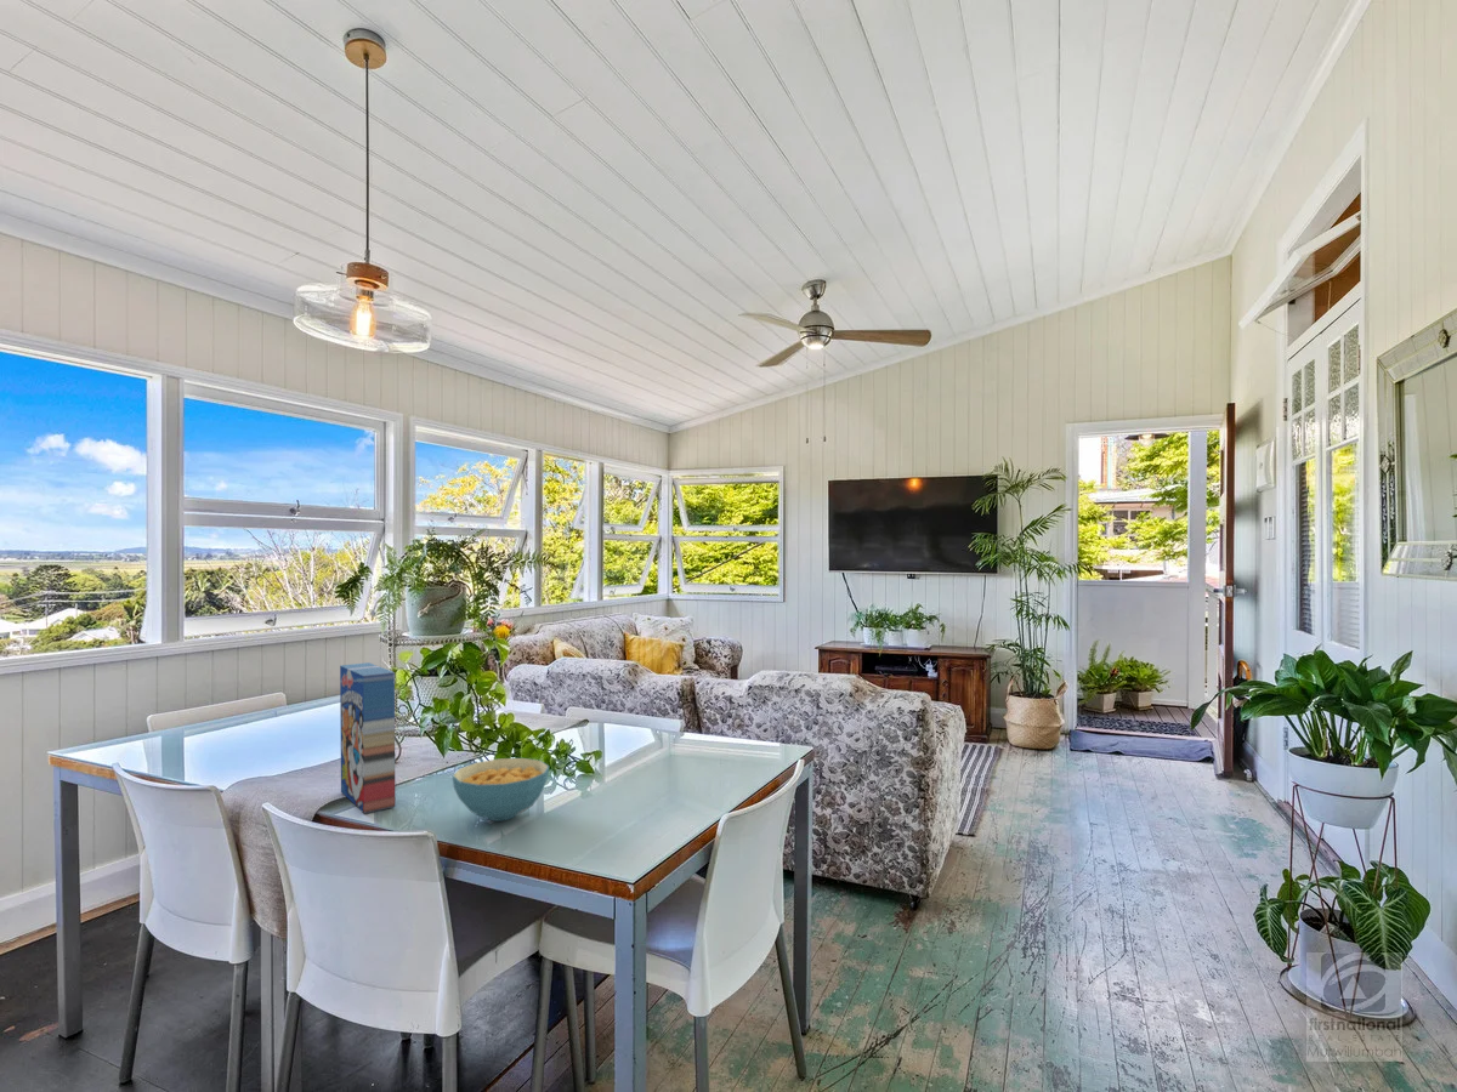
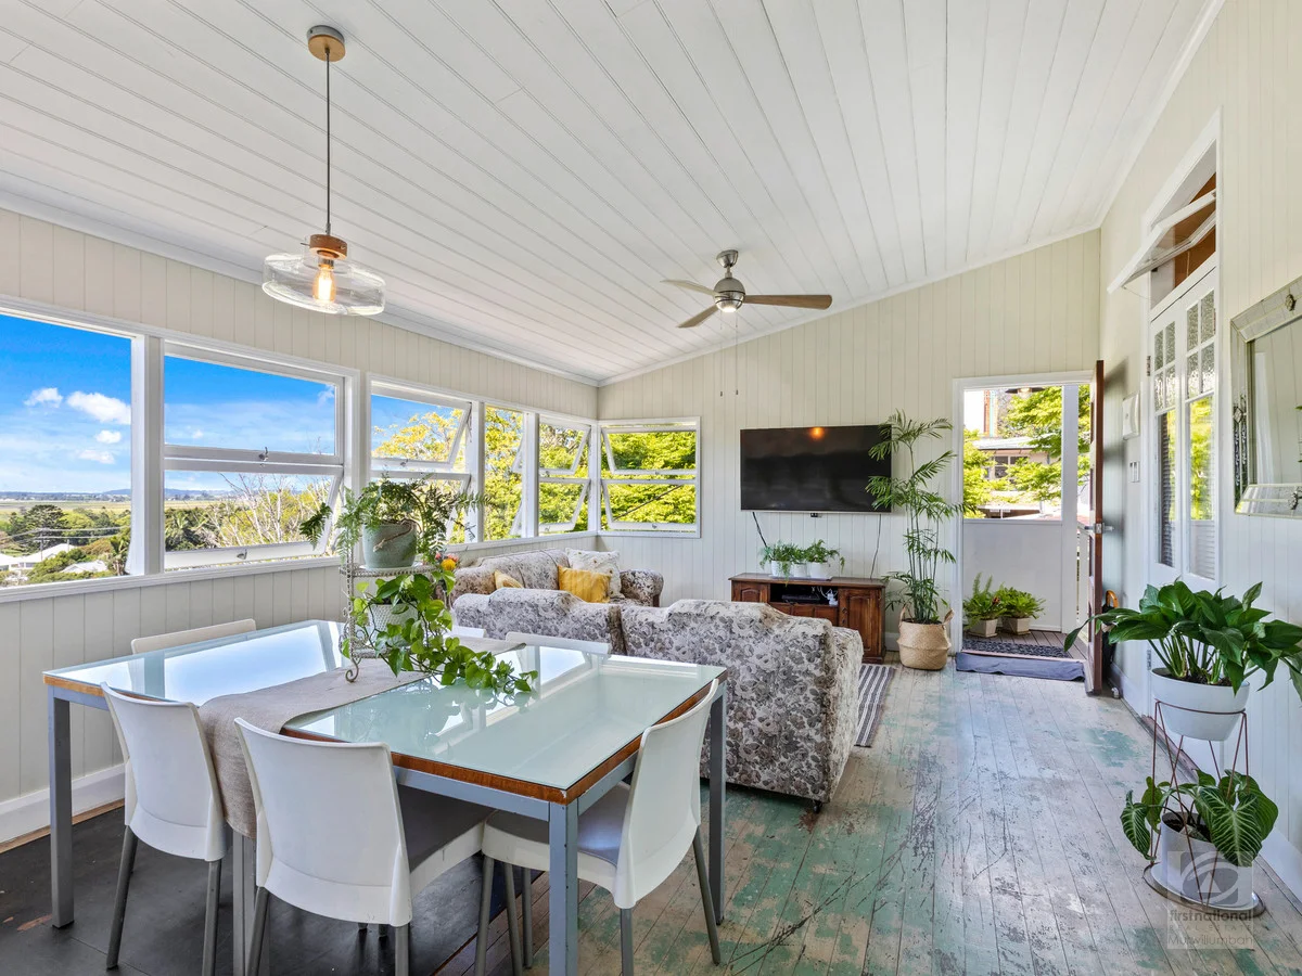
- cereal box [339,661,397,814]
- cereal bowl [452,757,550,823]
